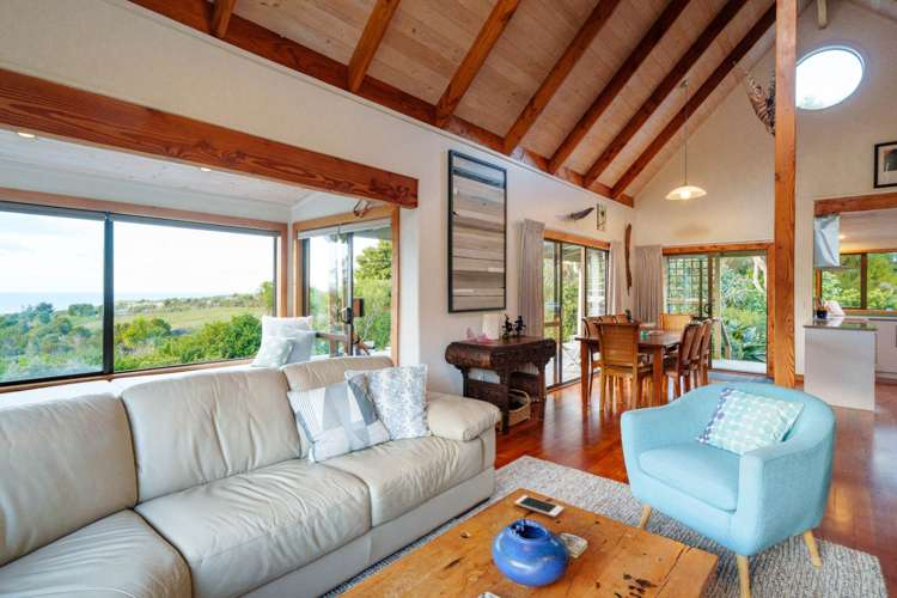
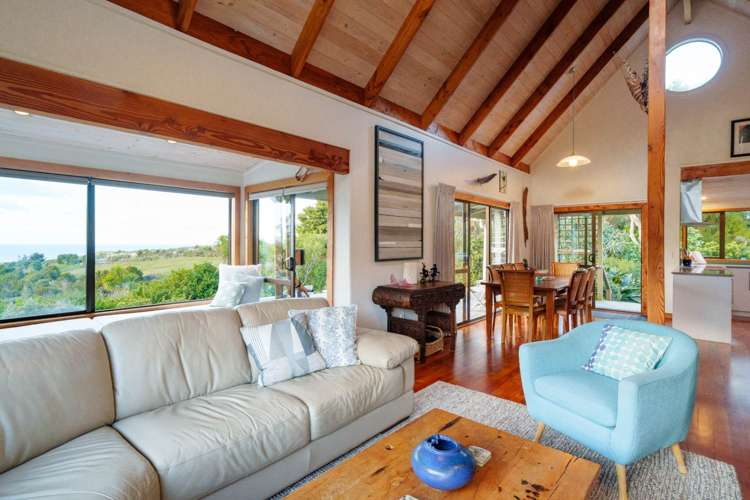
- cell phone [513,494,565,519]
